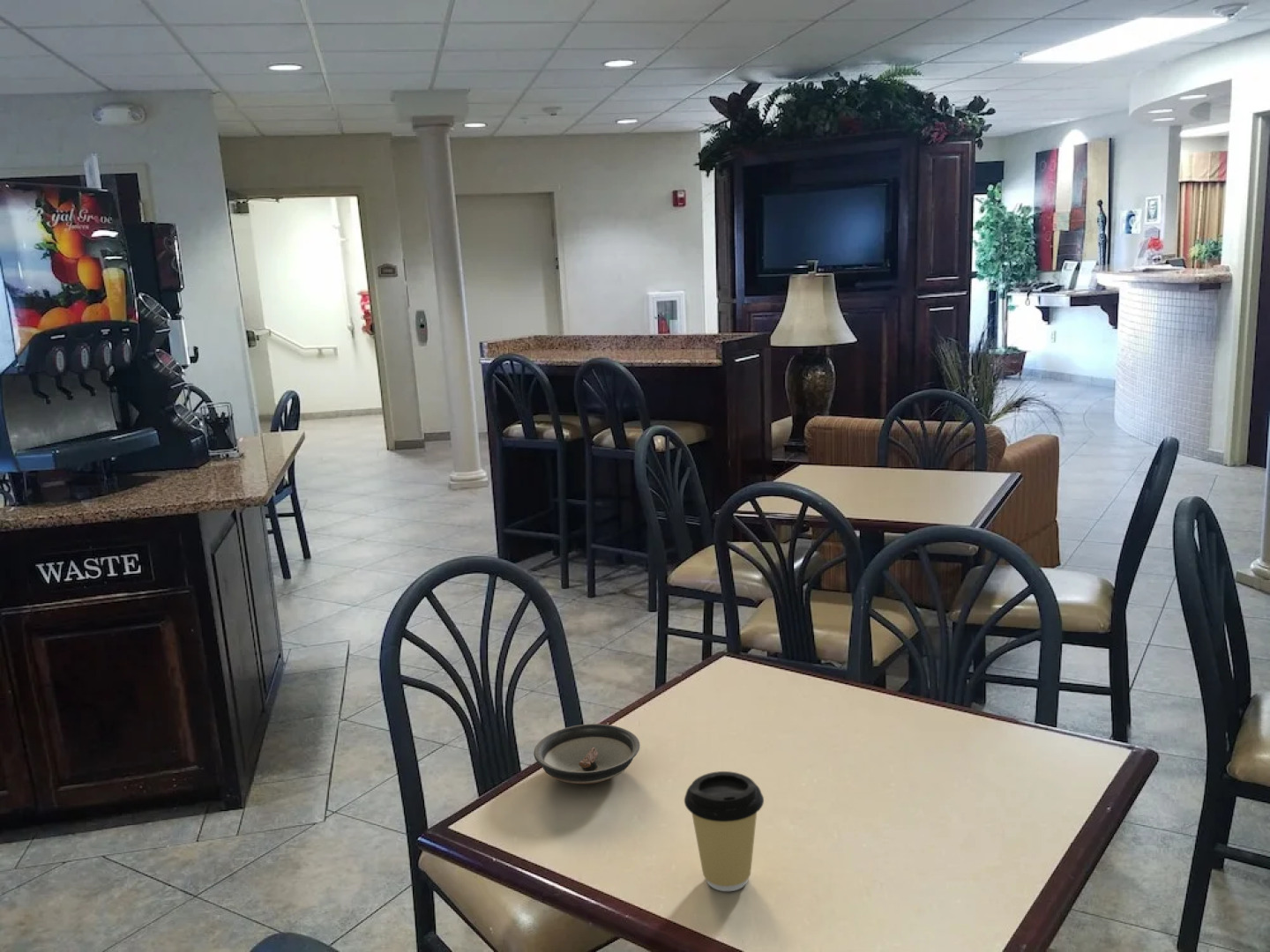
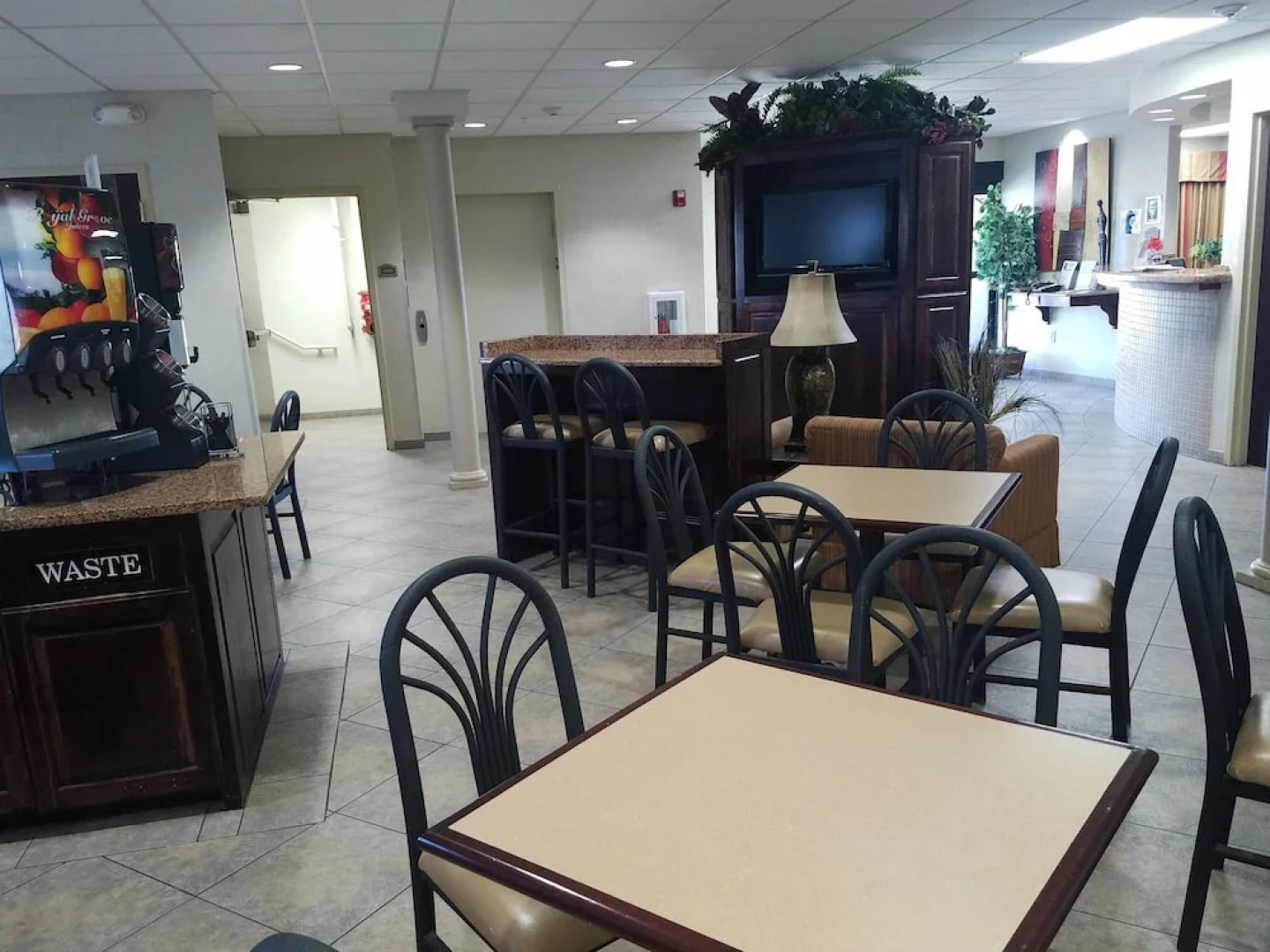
- coffee cup [684,770,765,892]
- saucer [533,723,640,785]
